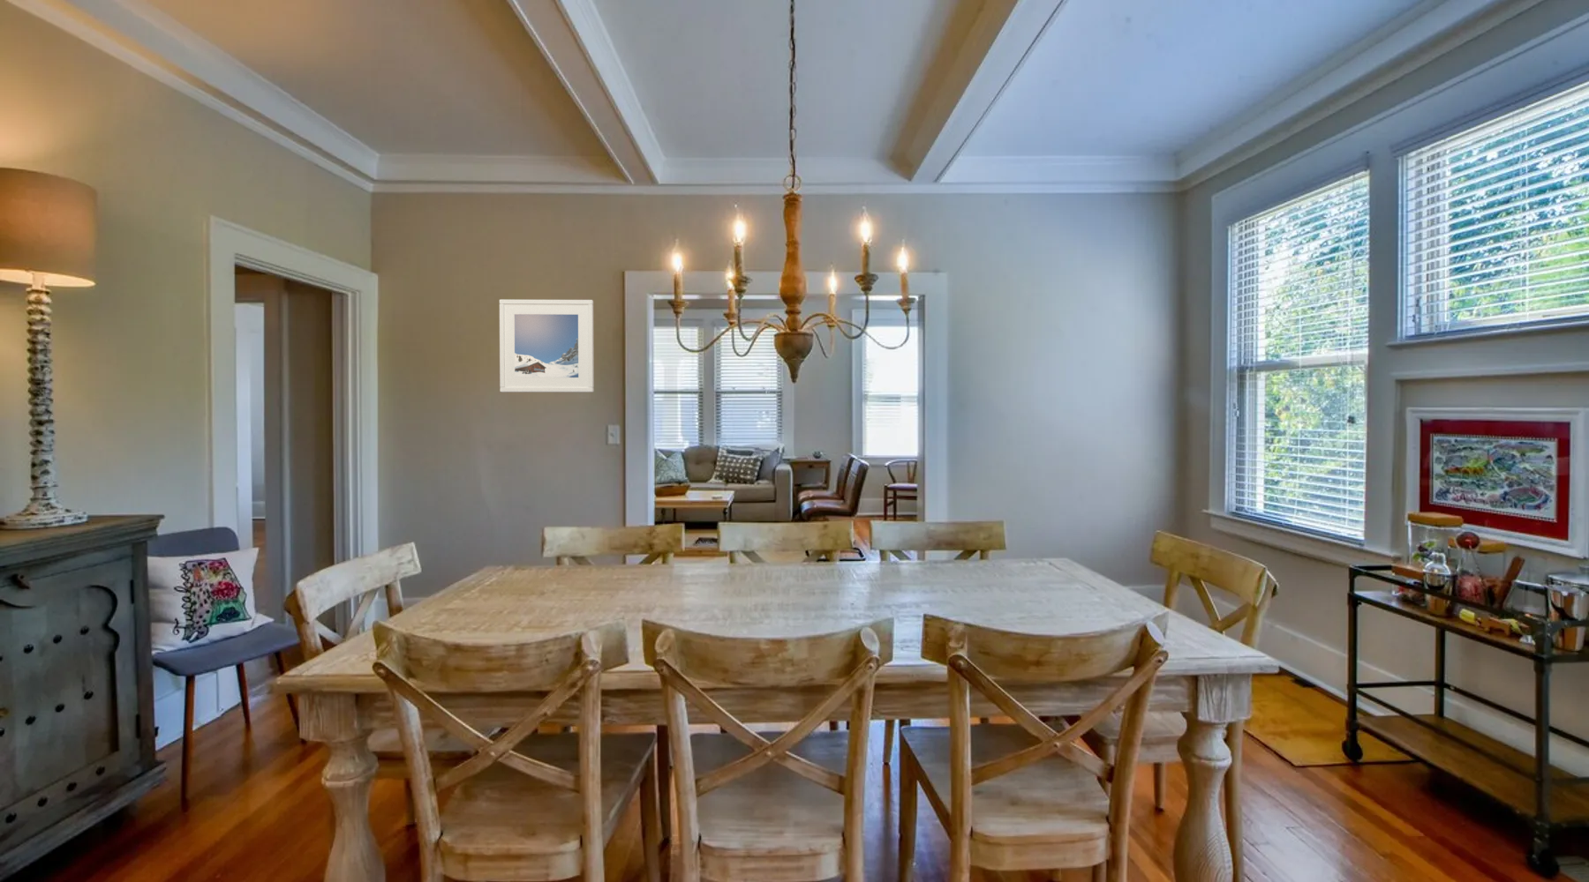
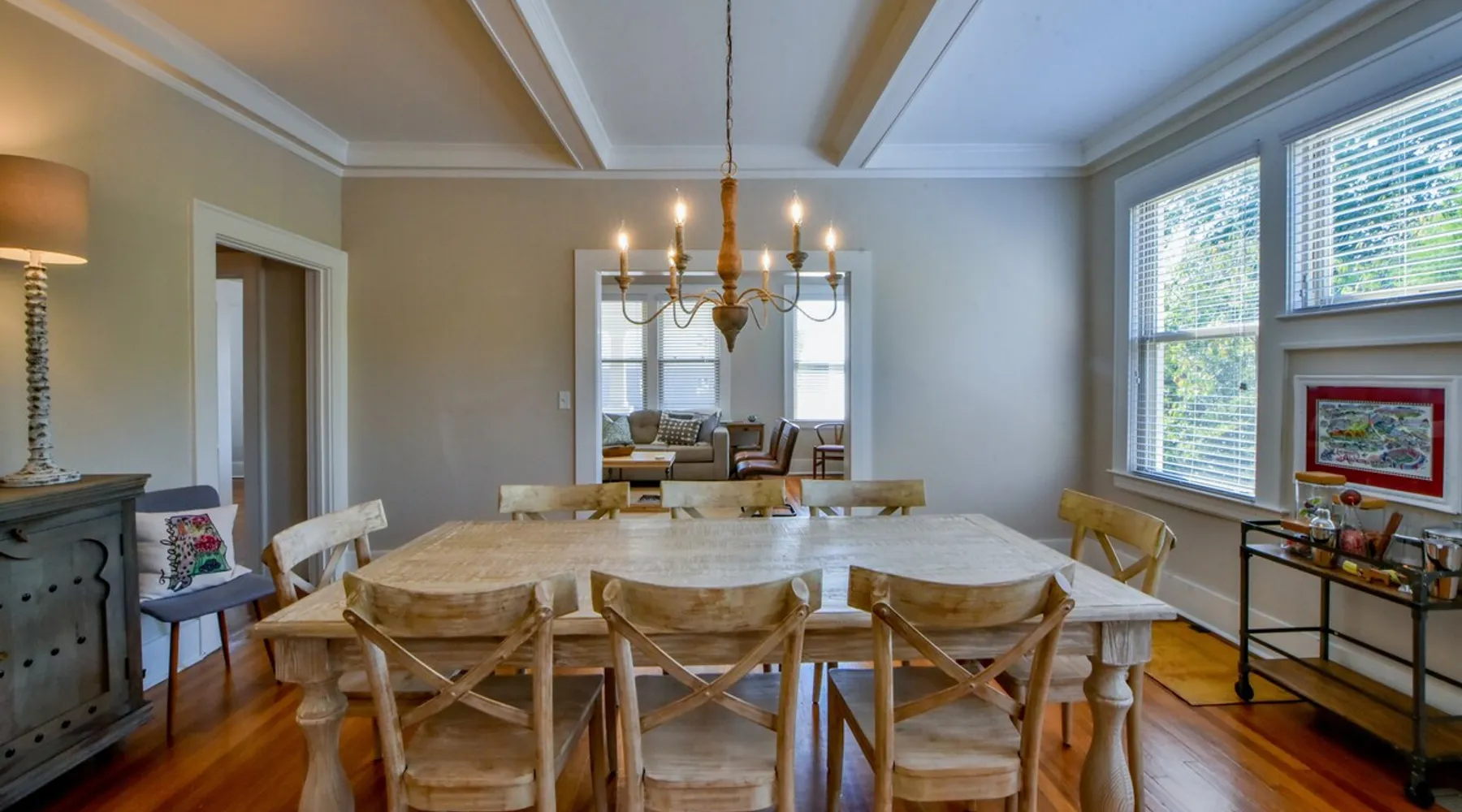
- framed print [499,299,595,393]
